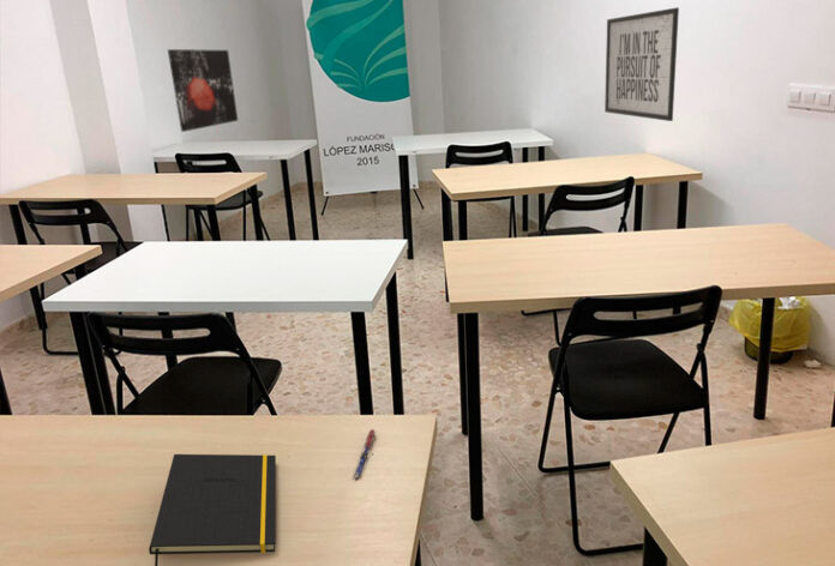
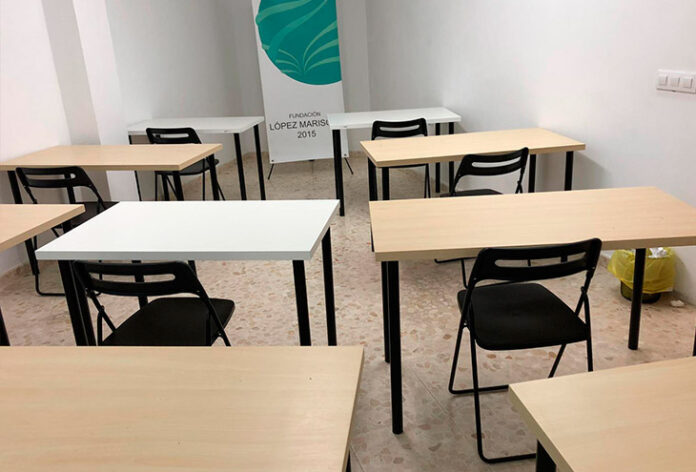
- pen [352,428,378,480]
- wall art [167,48,239,133]
- notepad [148,453,277,566]
- mirror [603,6,680,122]
